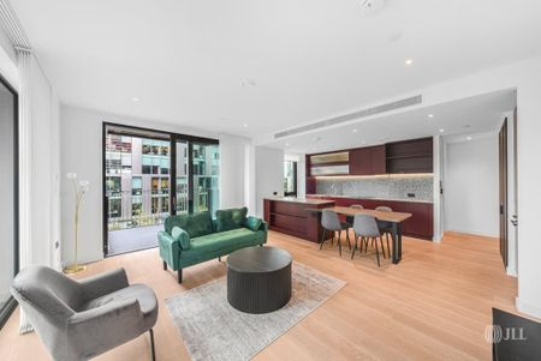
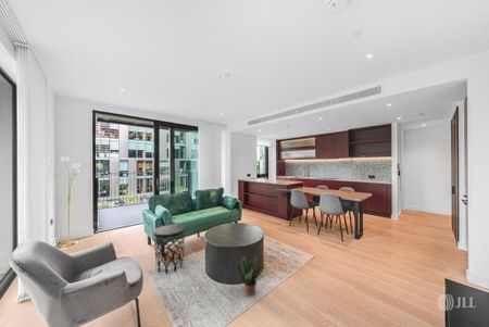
+ potted plant [236,254,263,297]
+ side table [153,224,186,275]
